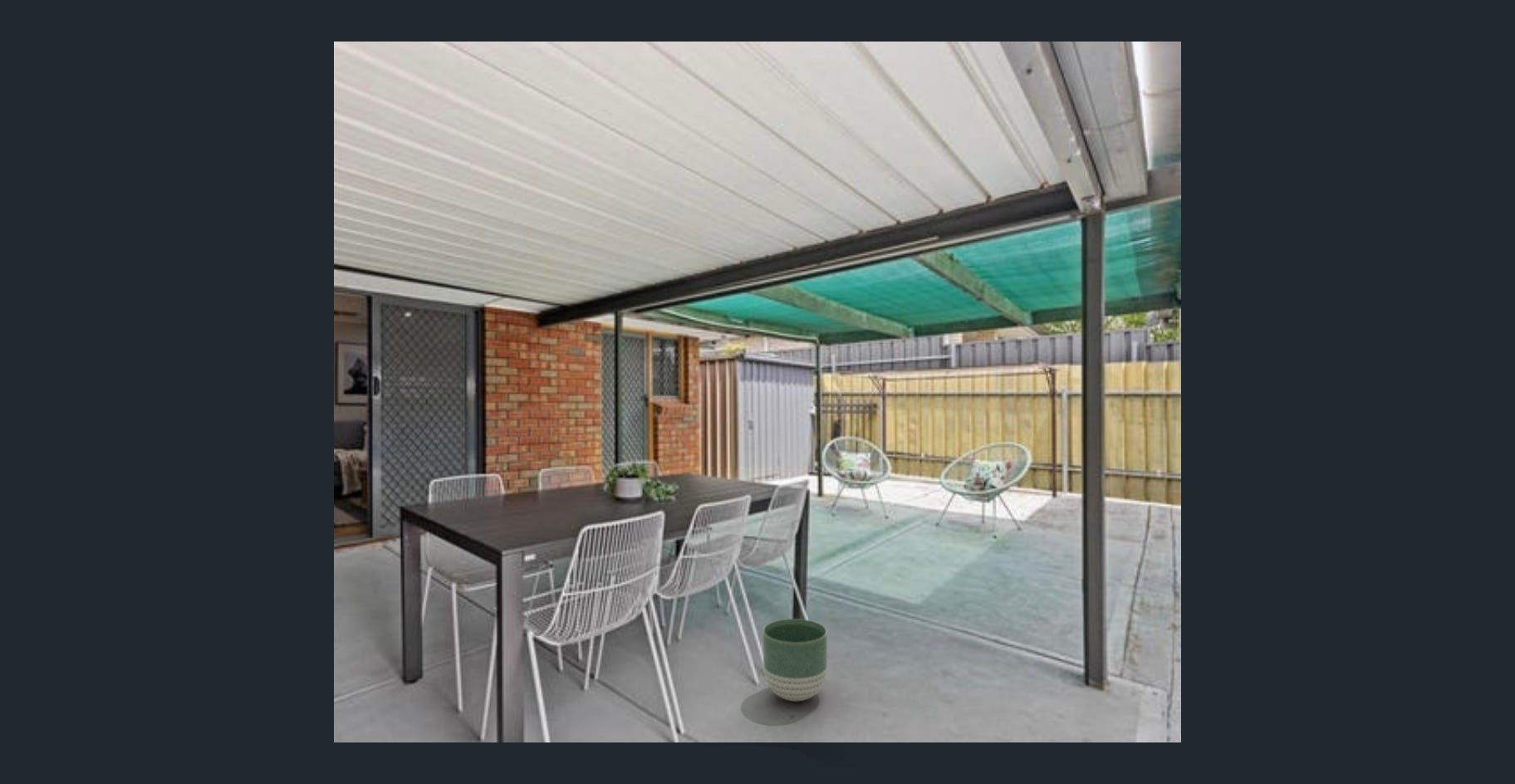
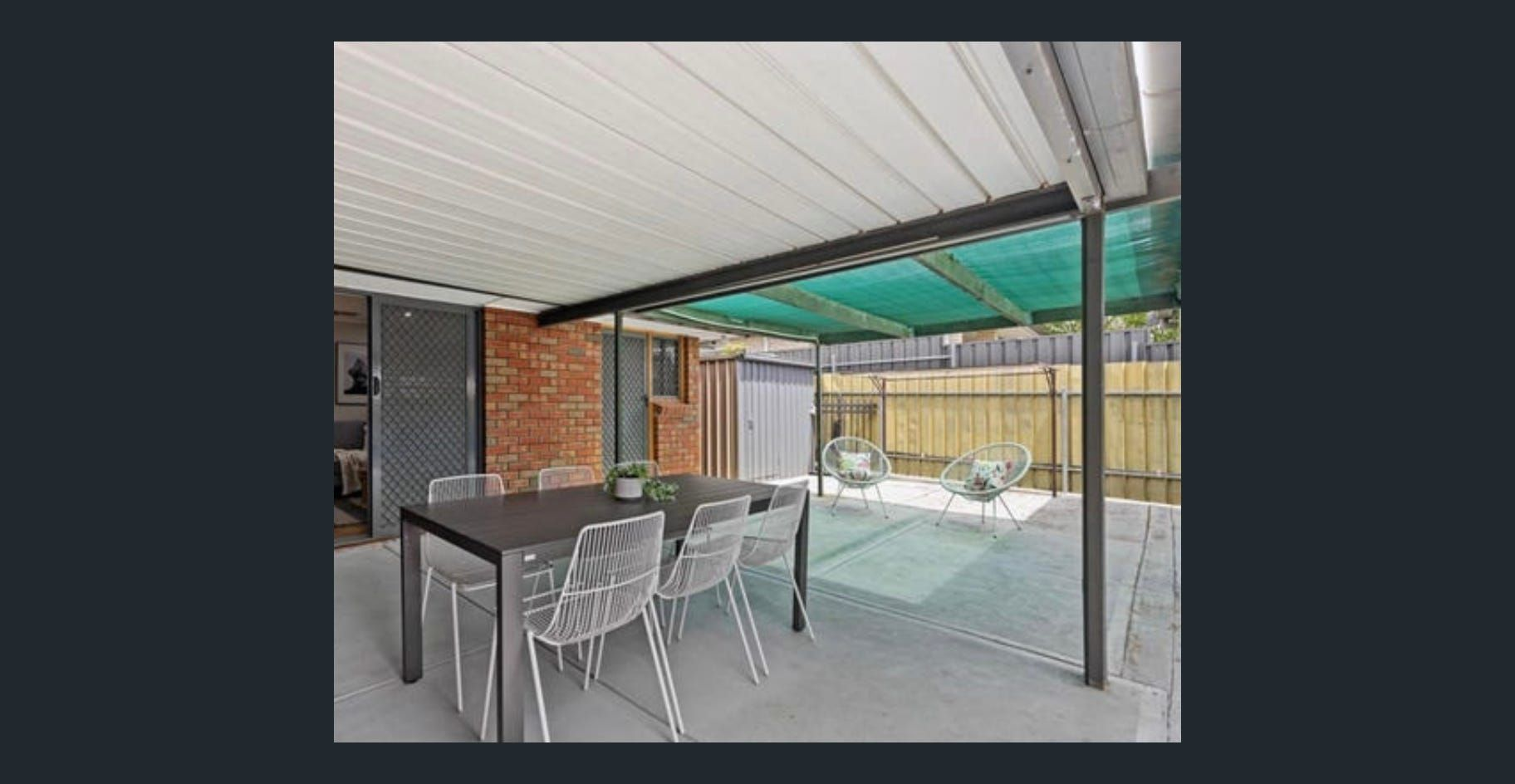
- planter [762,618,828,702]
